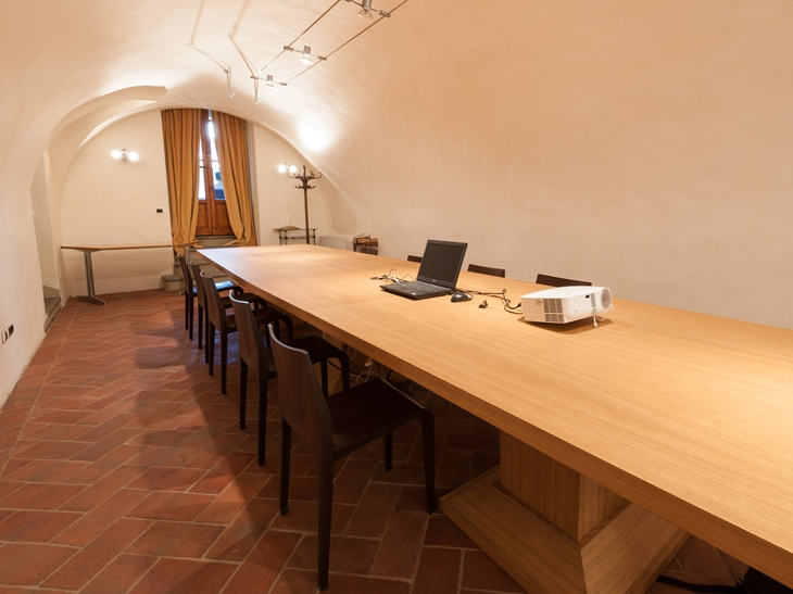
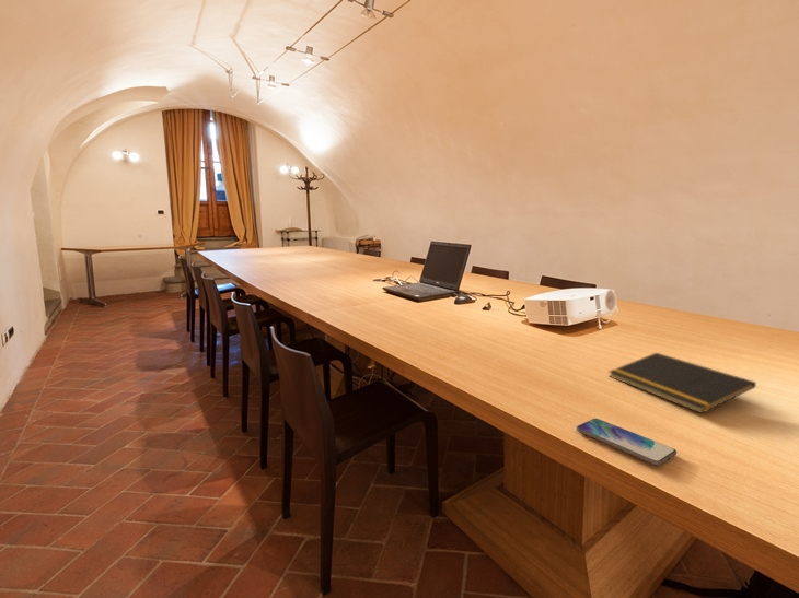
+ notepad [607,352,757,414]
+ smartphone [575,418,678,467]
